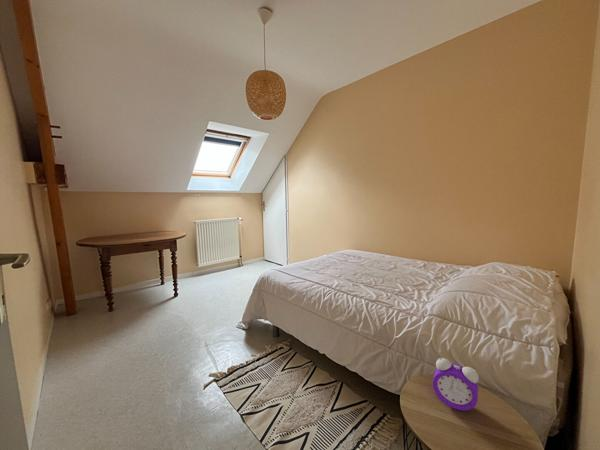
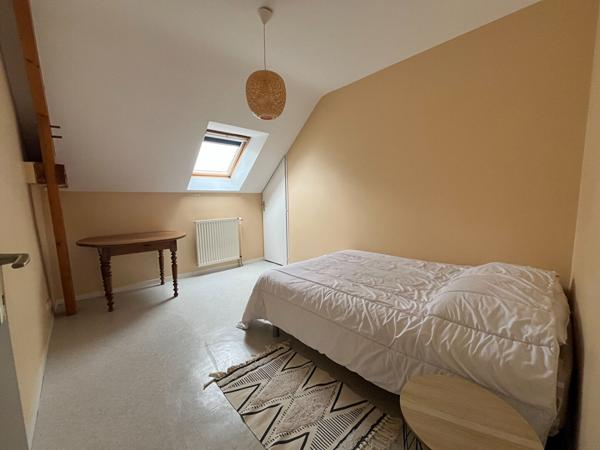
- alarm clock [432,357,480,411]
